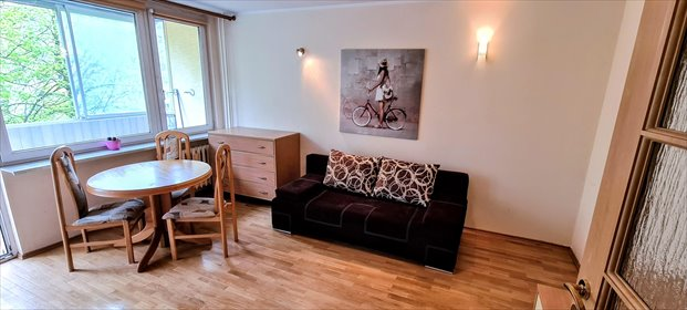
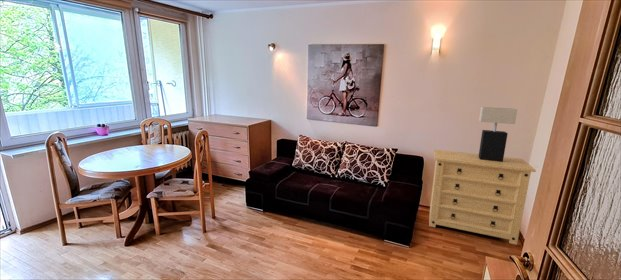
+ table lamp [478,106,518,162]
+ dresser [428,149,537,246]
